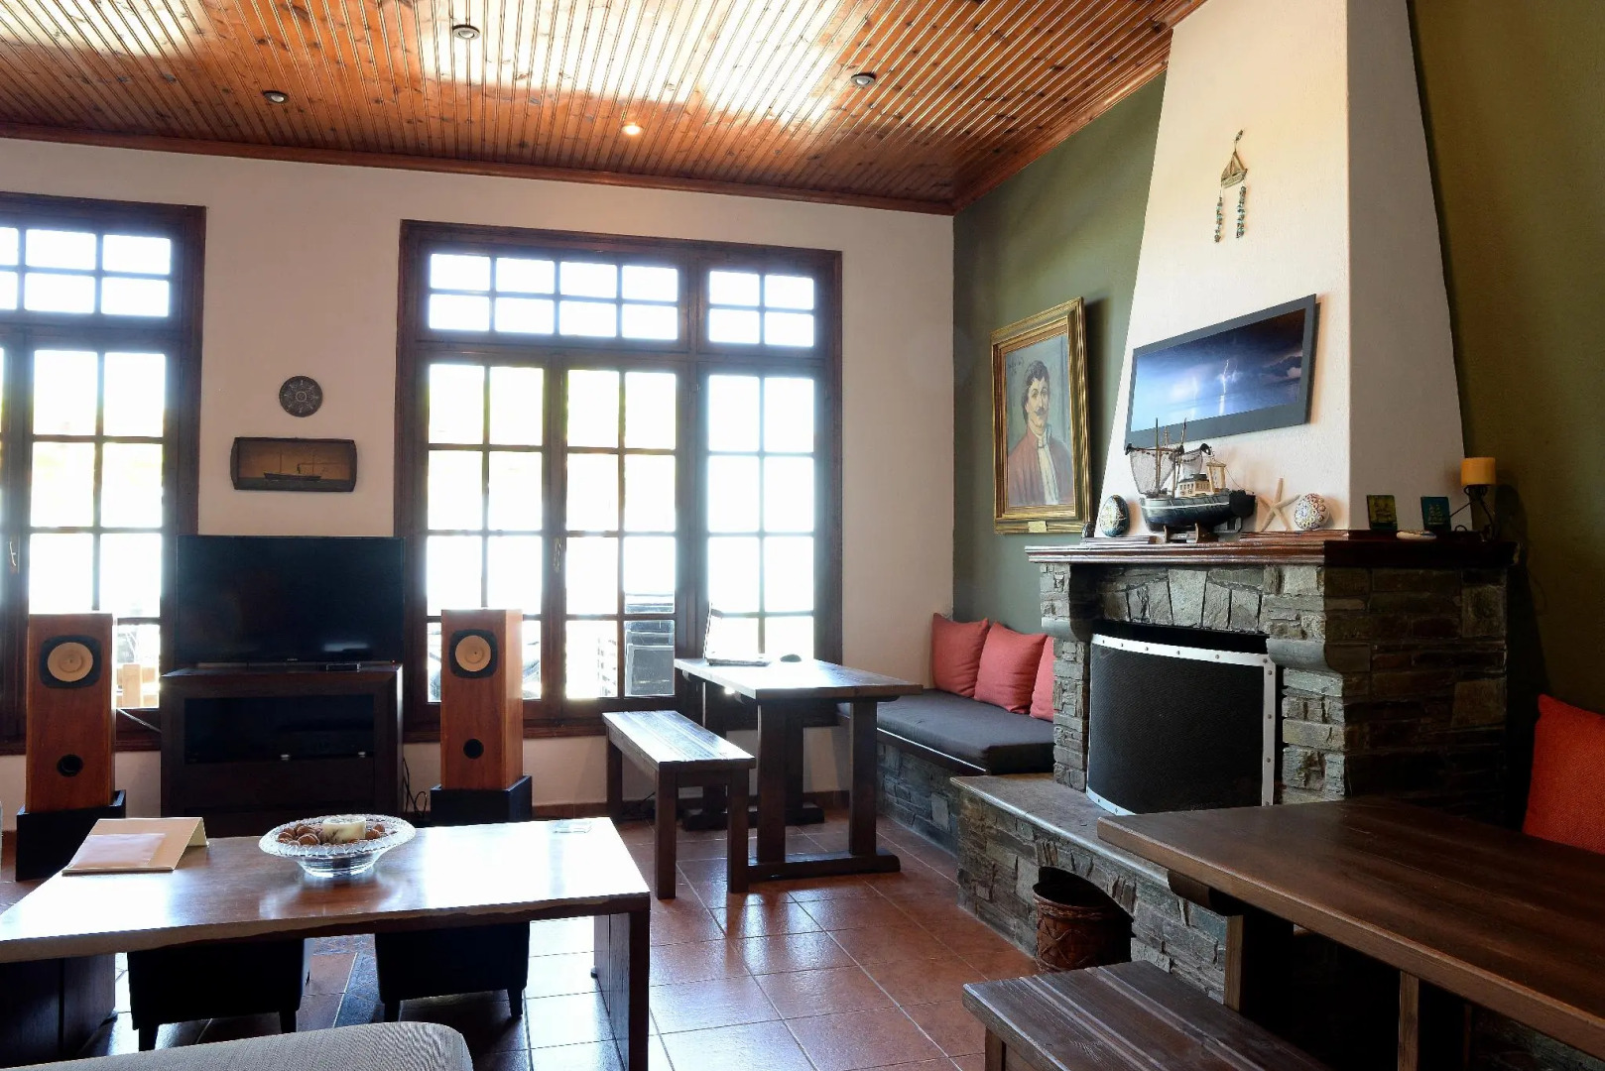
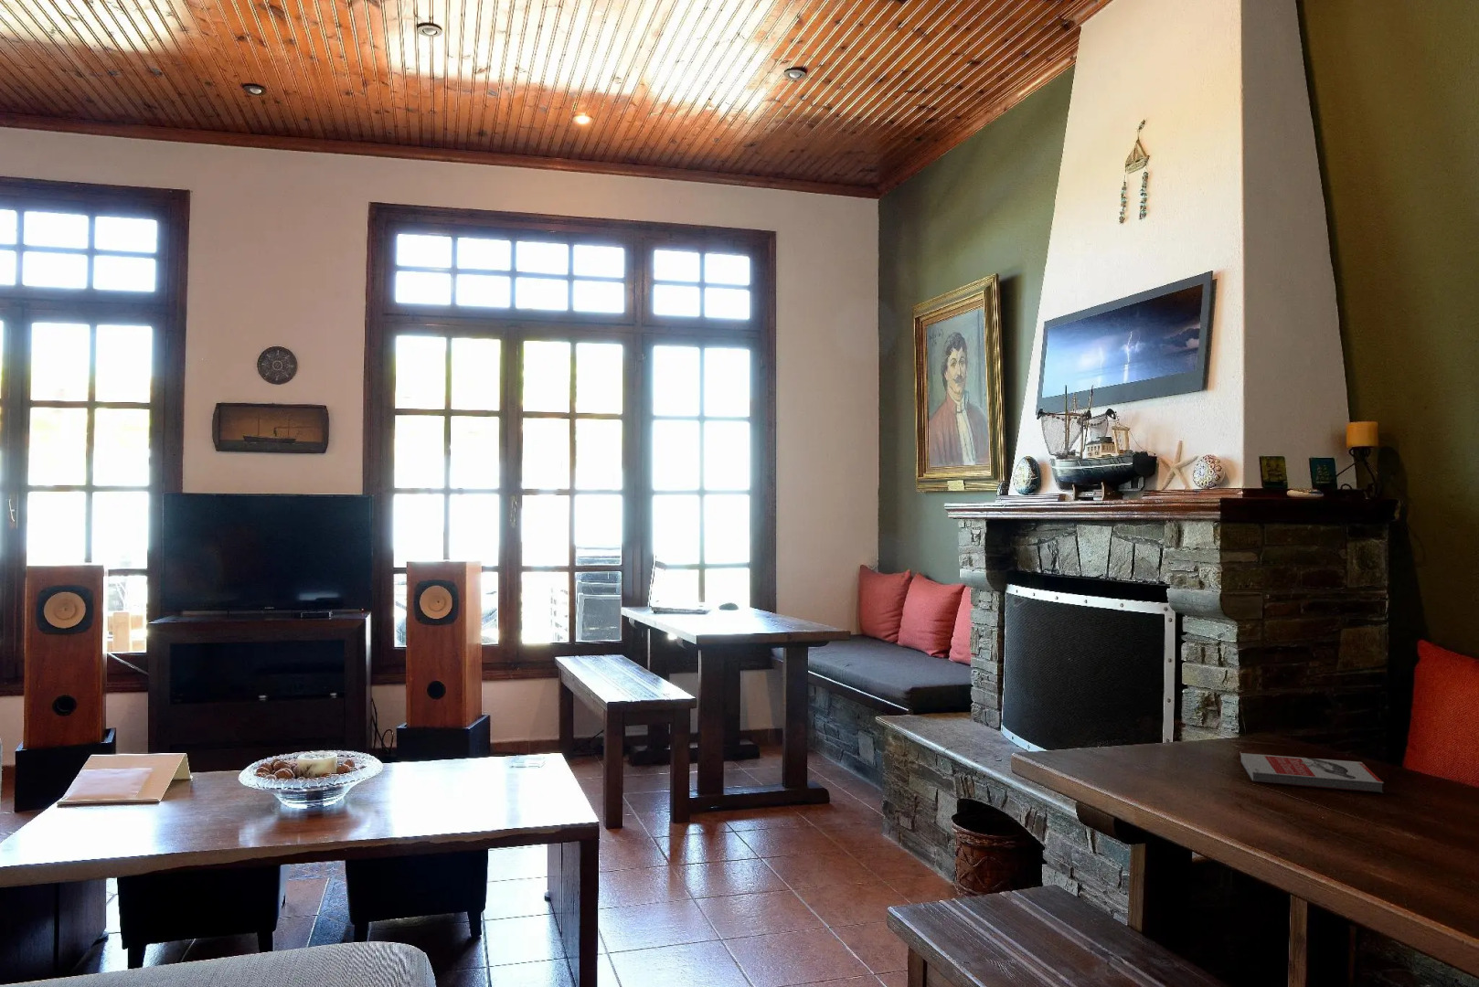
+ book [1239,752,1385,794]
